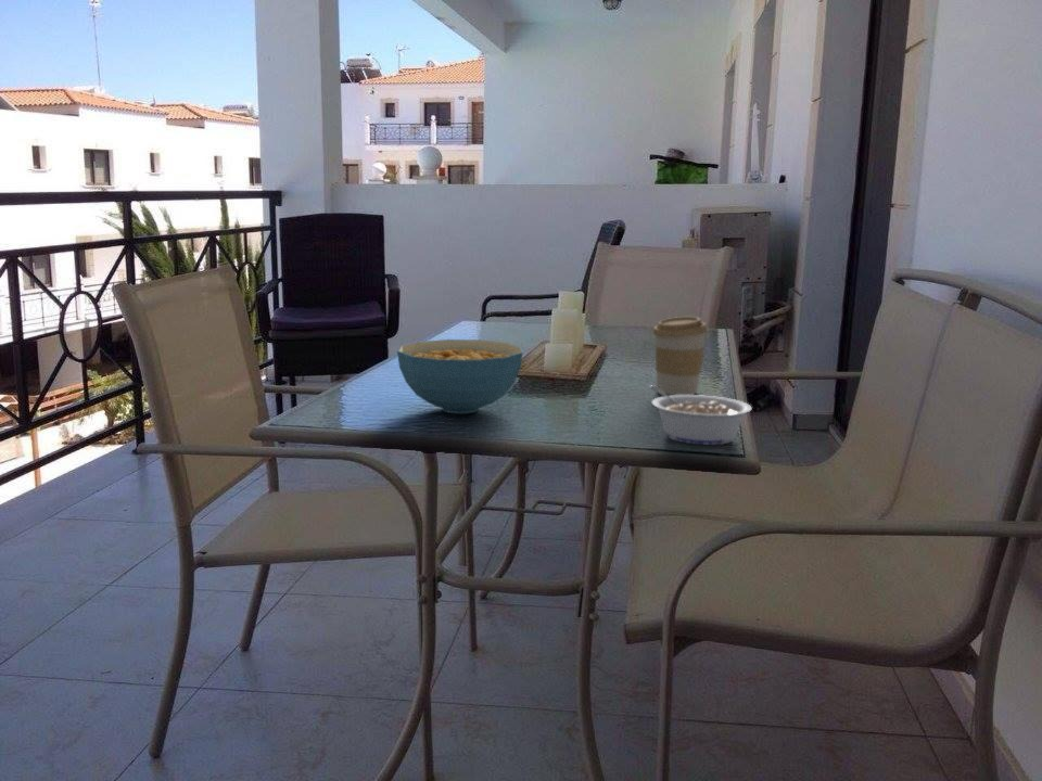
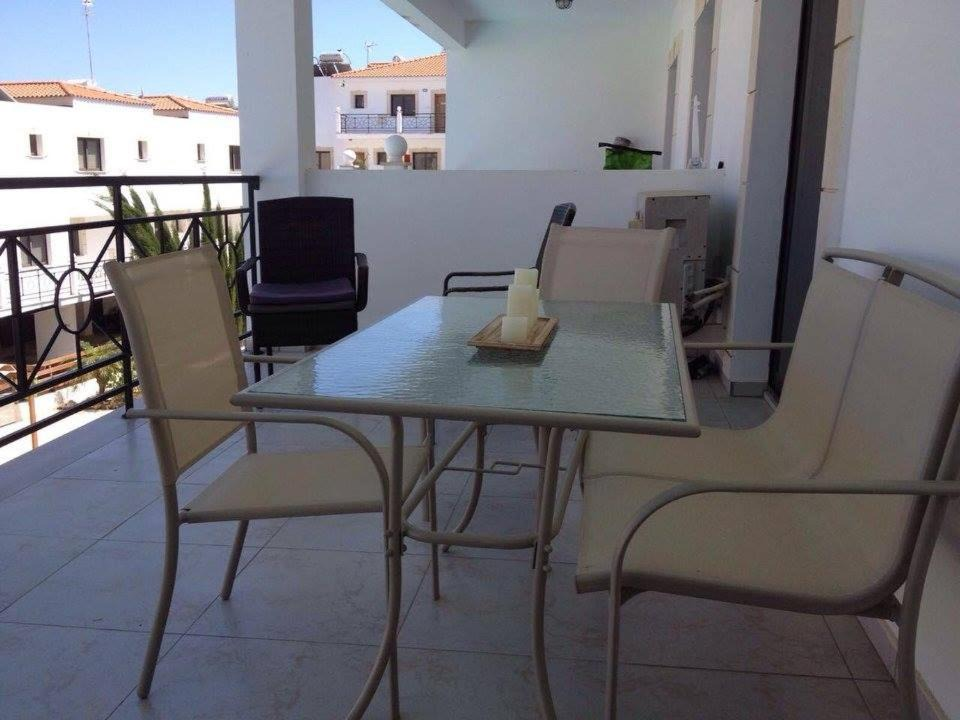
- coffee cup [651,316,709,396]
- legume [648,384,753,446]
- cereal bowl [396,338,524,414]
